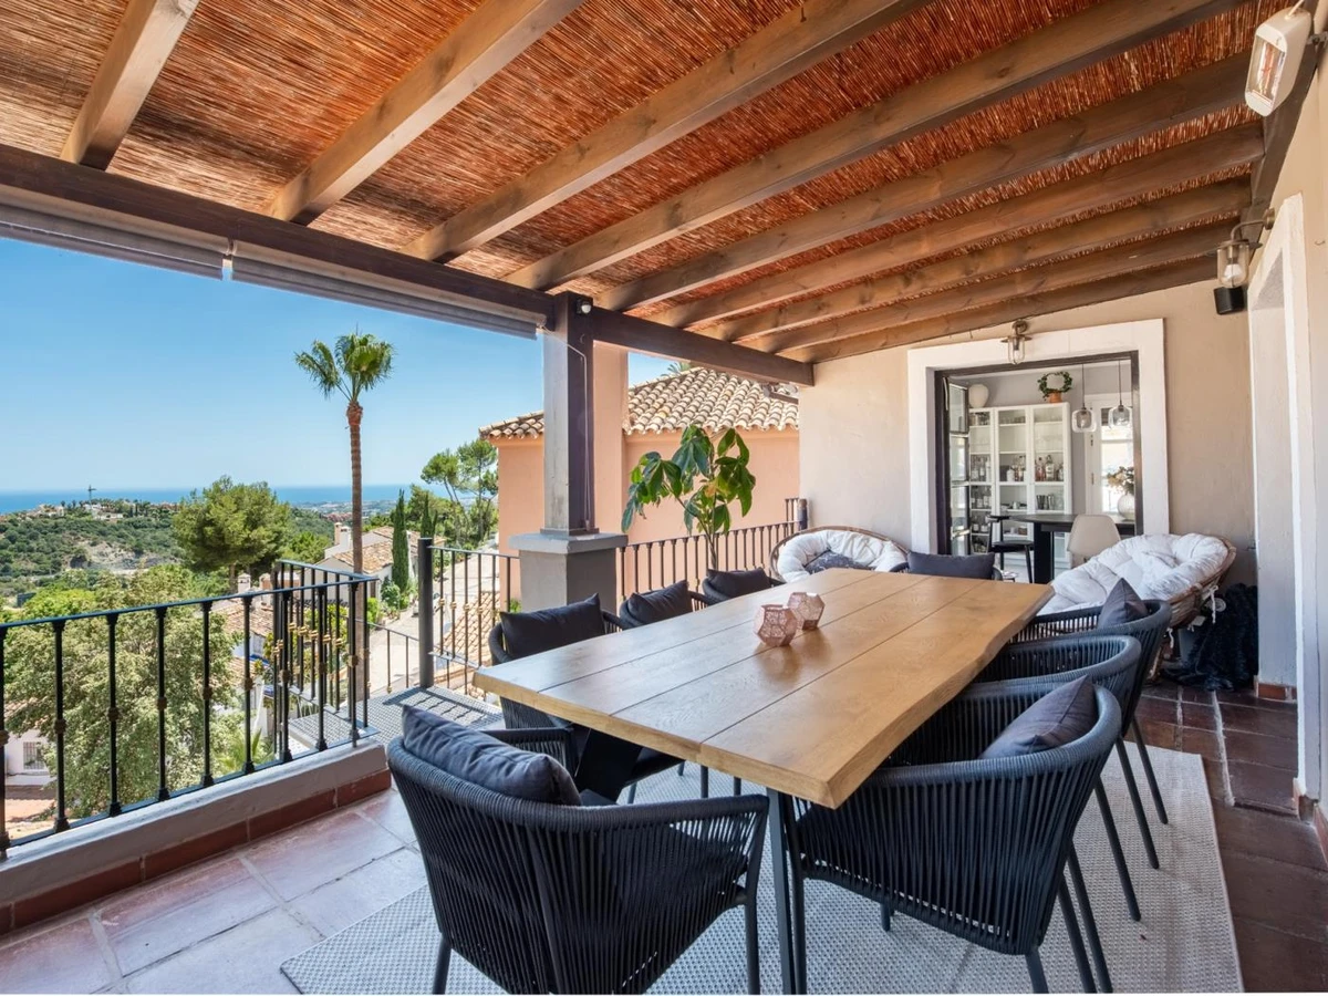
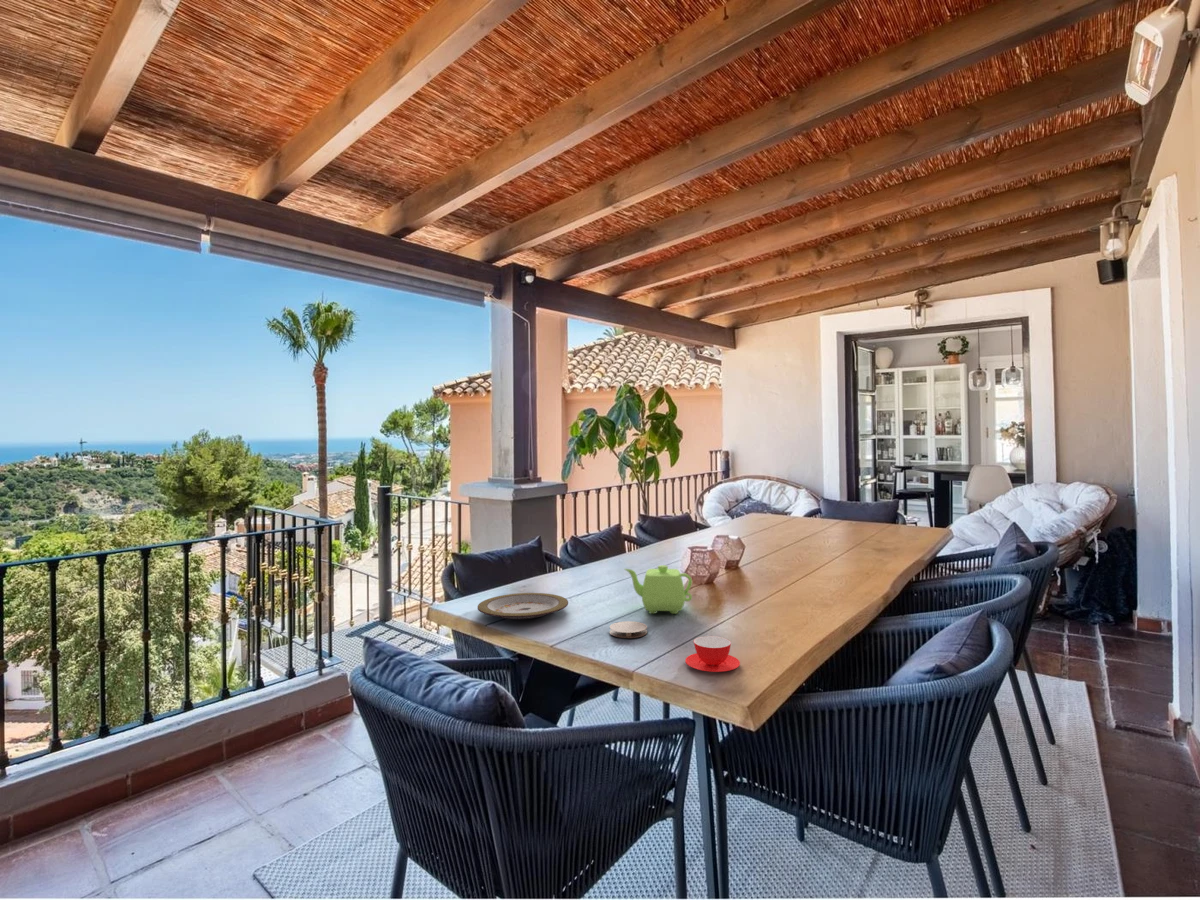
+ plate [477,592,569,620]
+ coaster [609,620,648,639]
+ teapot [624,564,693,615]
+ teacup [684,635,741,673]
